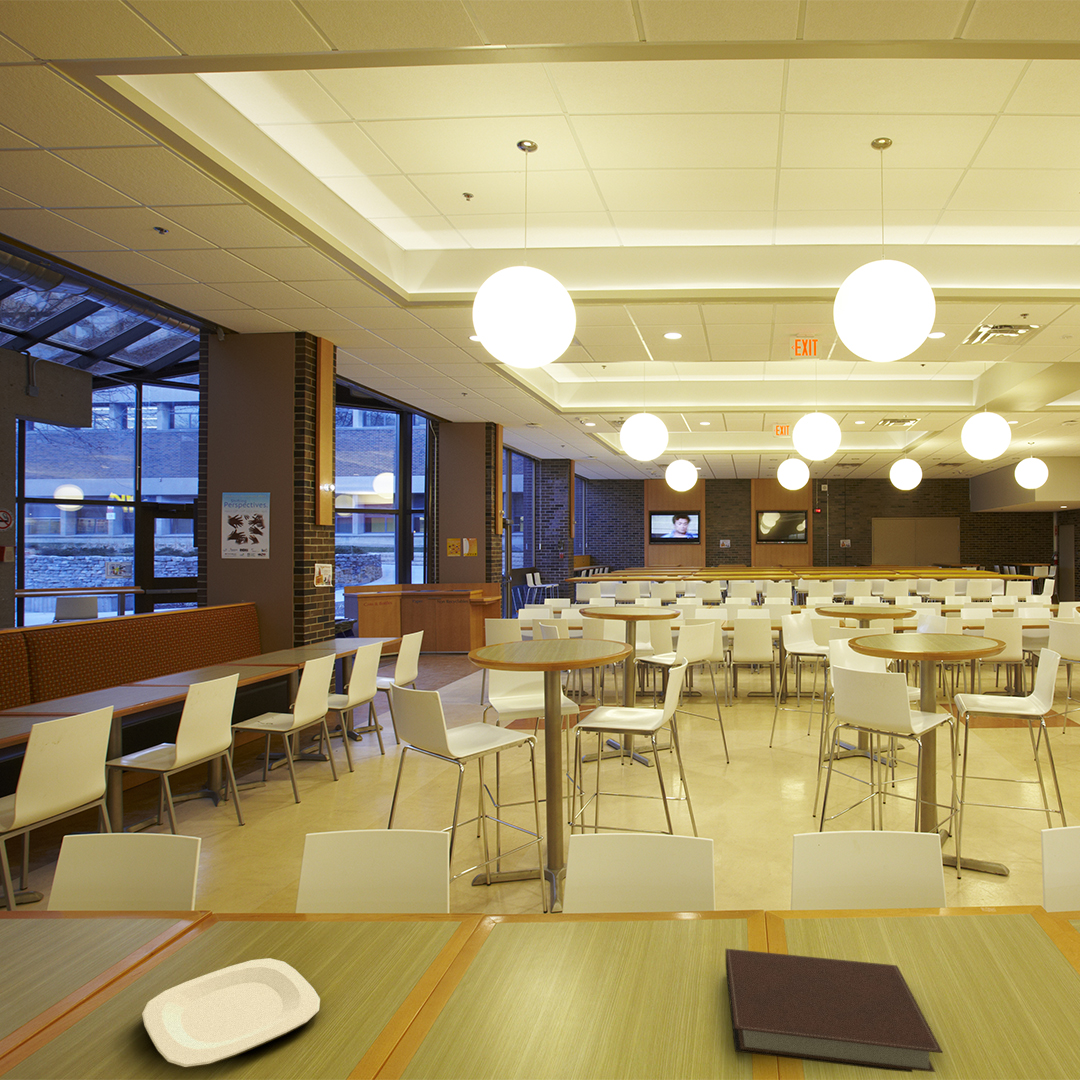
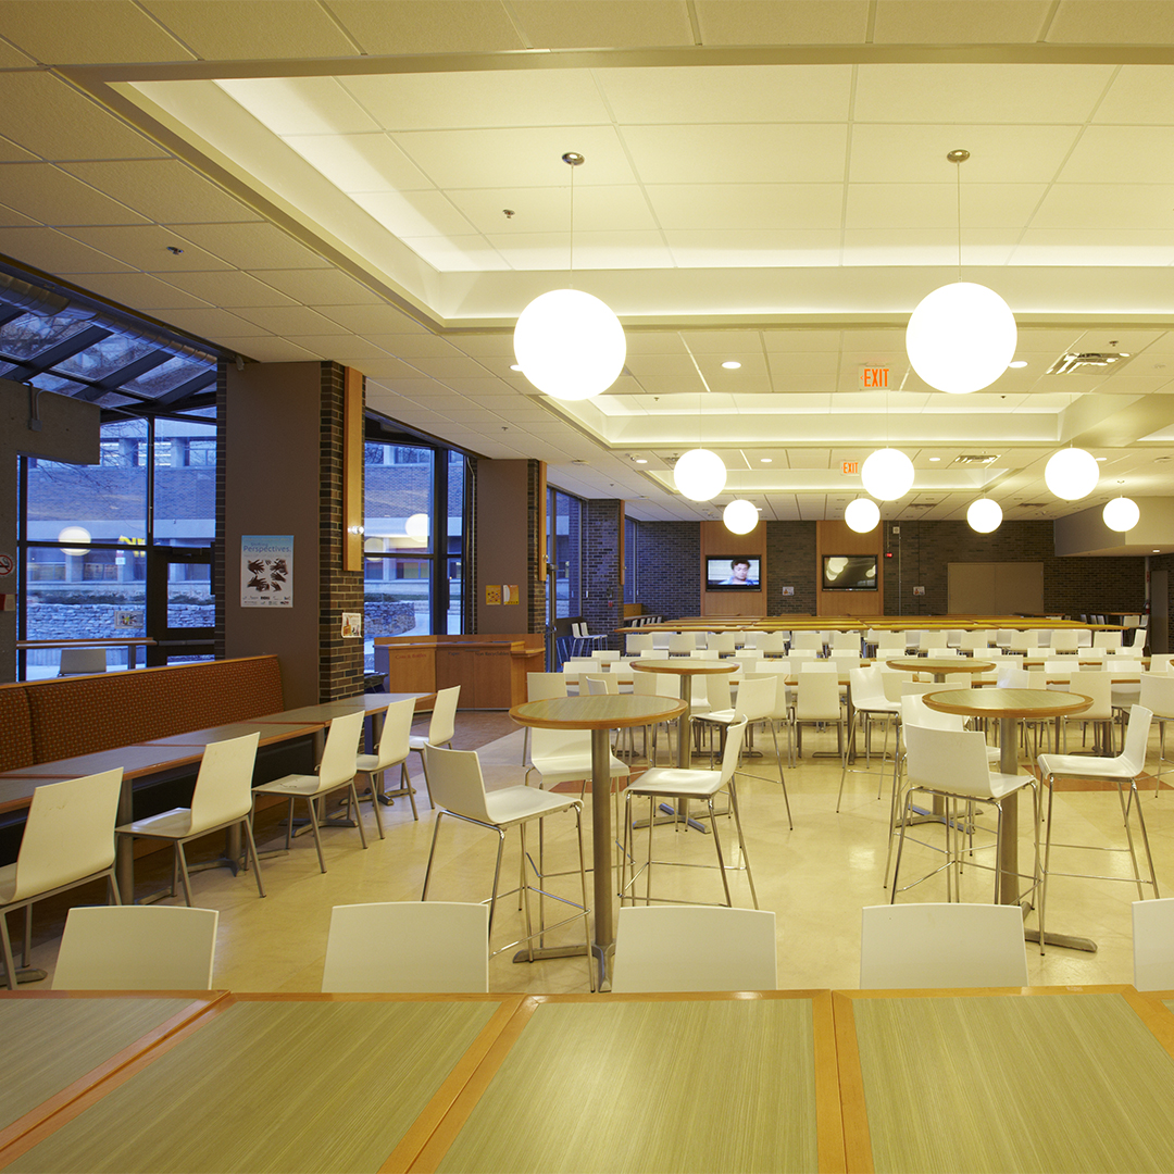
- notebook [725,948,944,1073]
- plate [141,957,321,1069]
